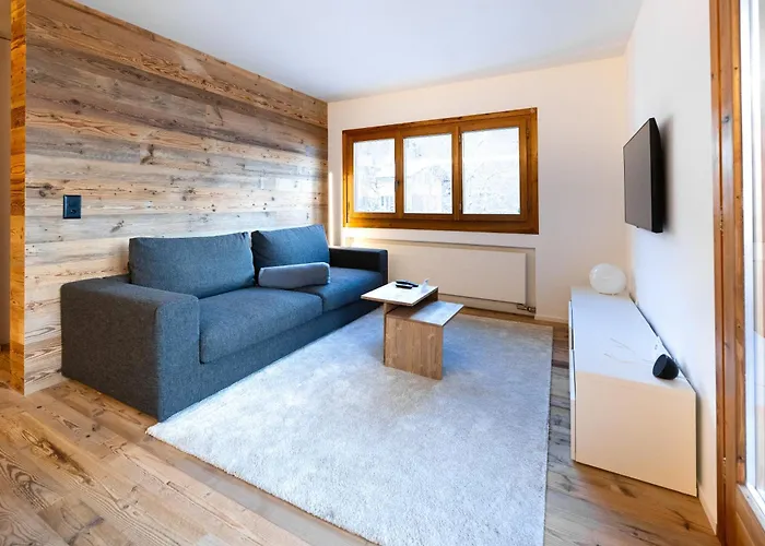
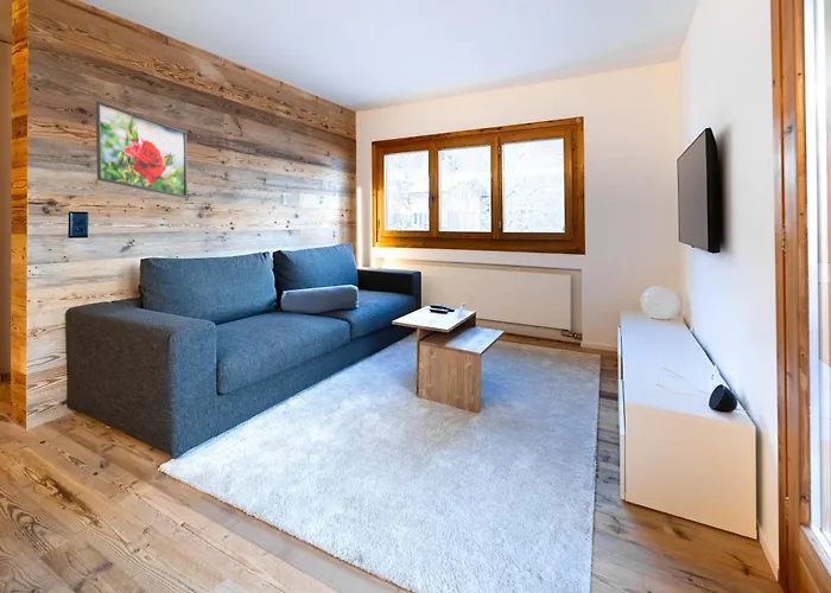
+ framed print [95,100,189,199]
